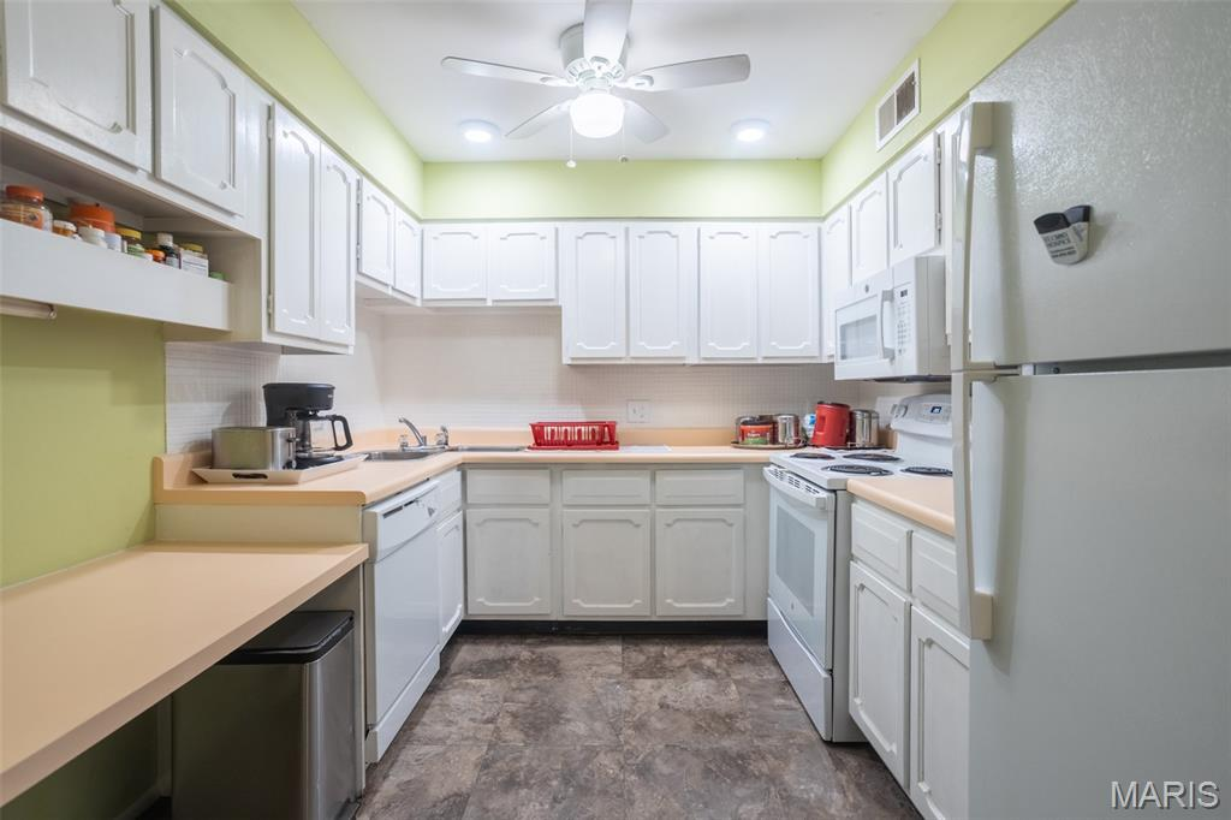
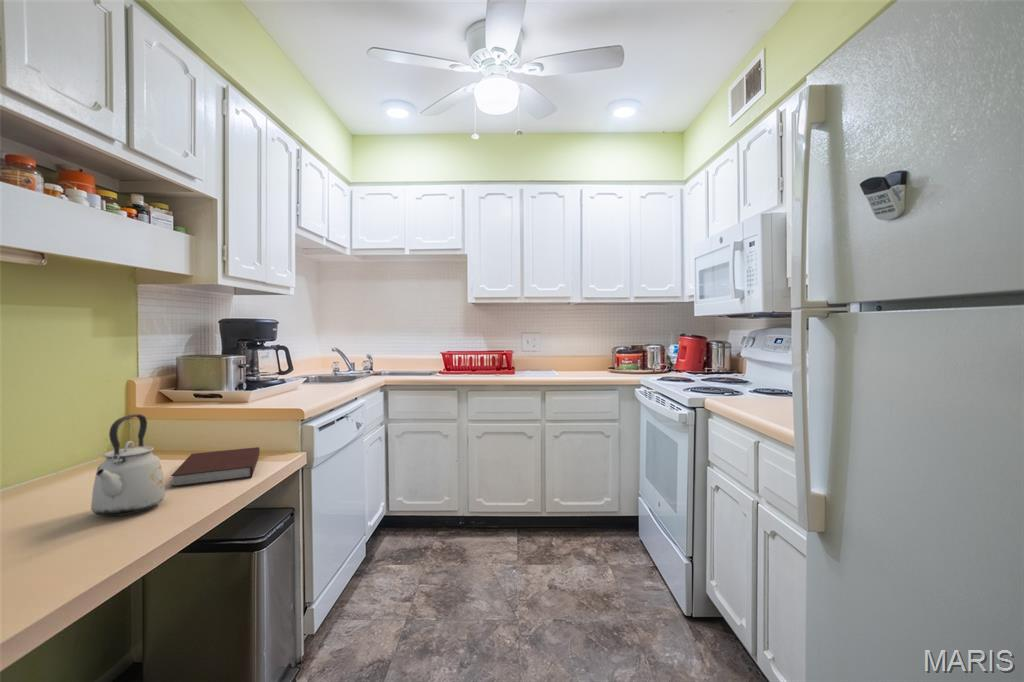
+ kettle [90,413,166,517]
+ notebook [170,446,261,488]
